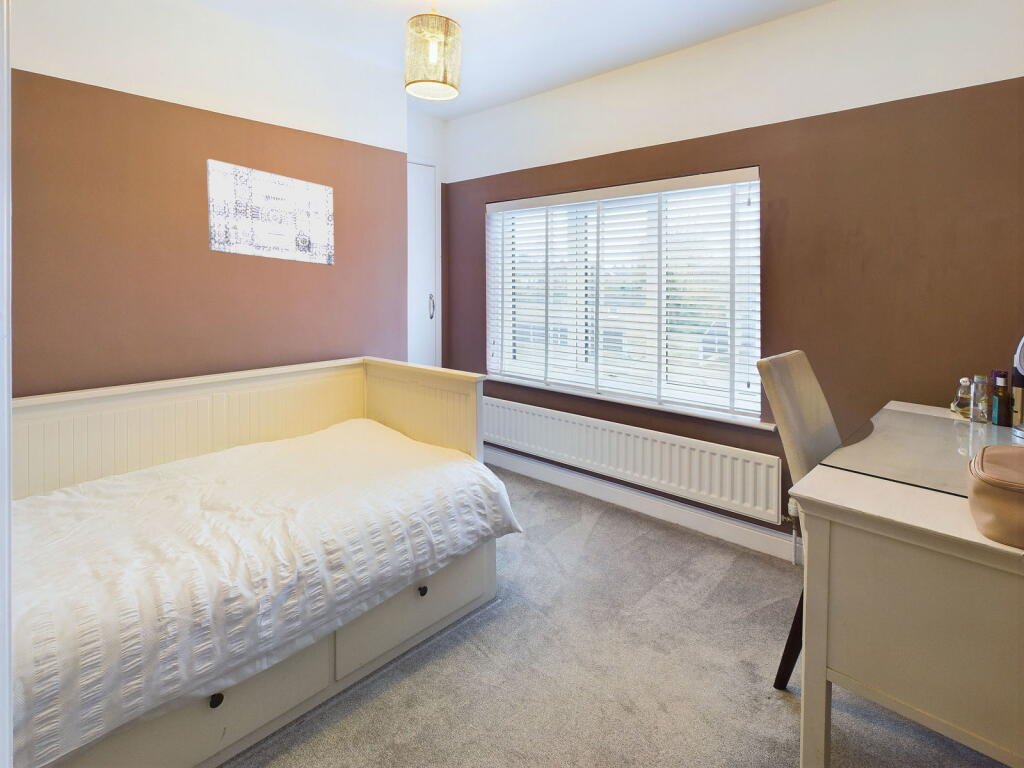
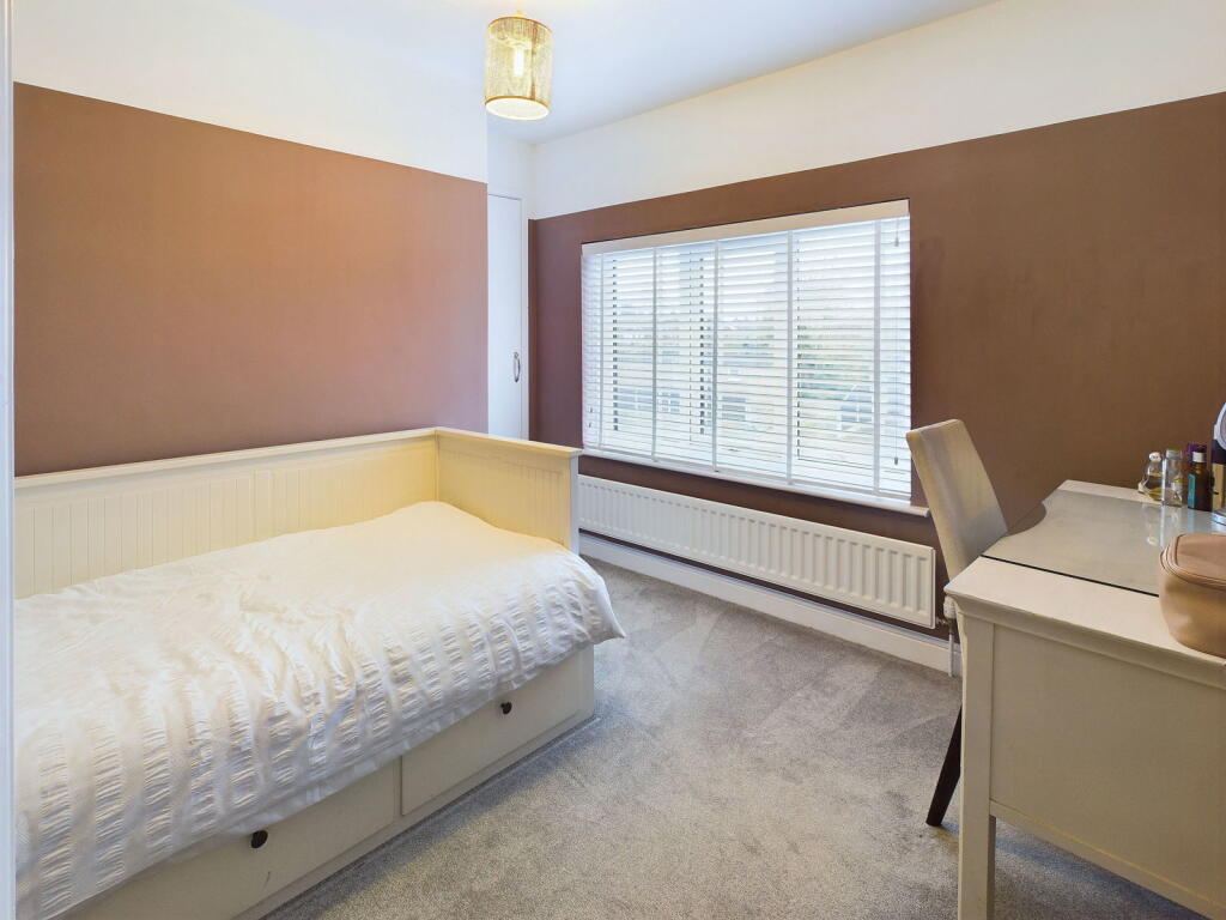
- wall art [206,158,335,266]
